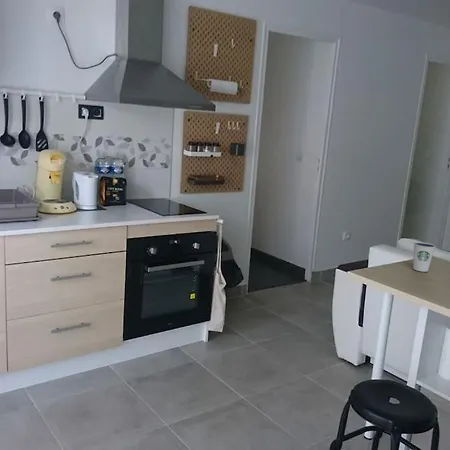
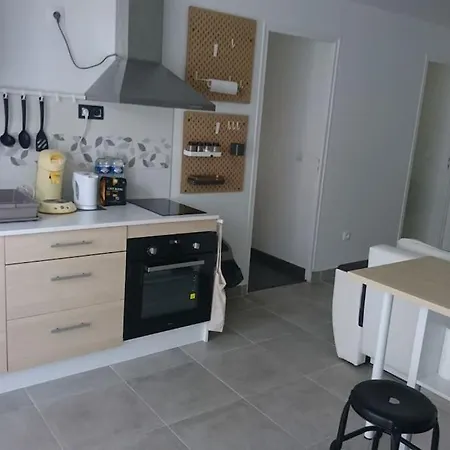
- dixie cup [412,241,437,273]
